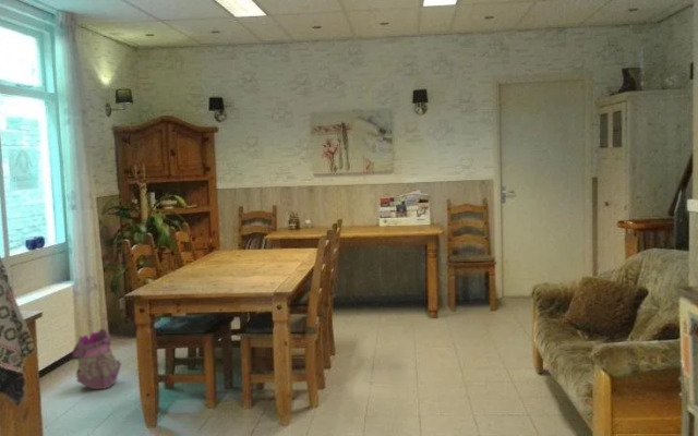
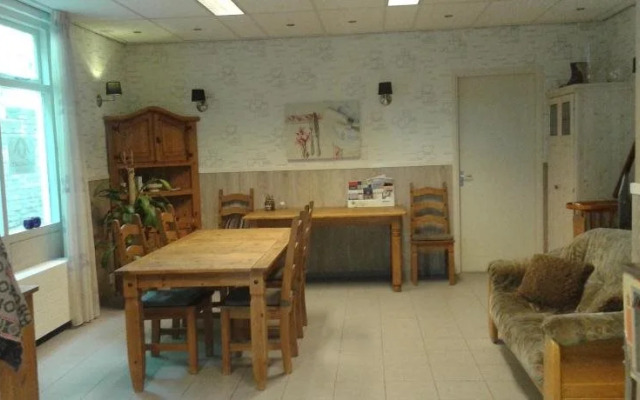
- backpack [71,328,122,390]
